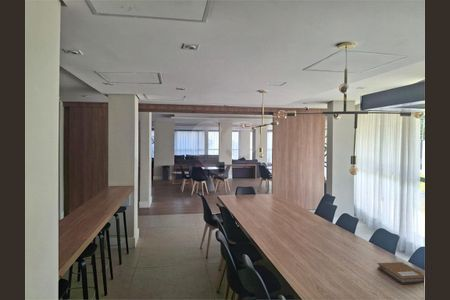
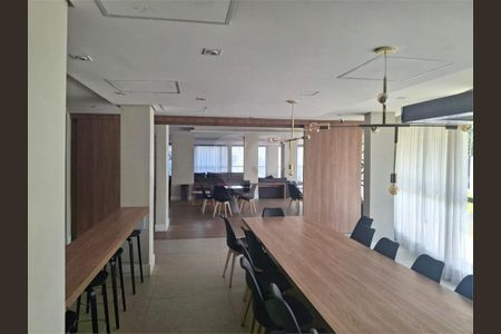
- notebook [376,261,425,285]
